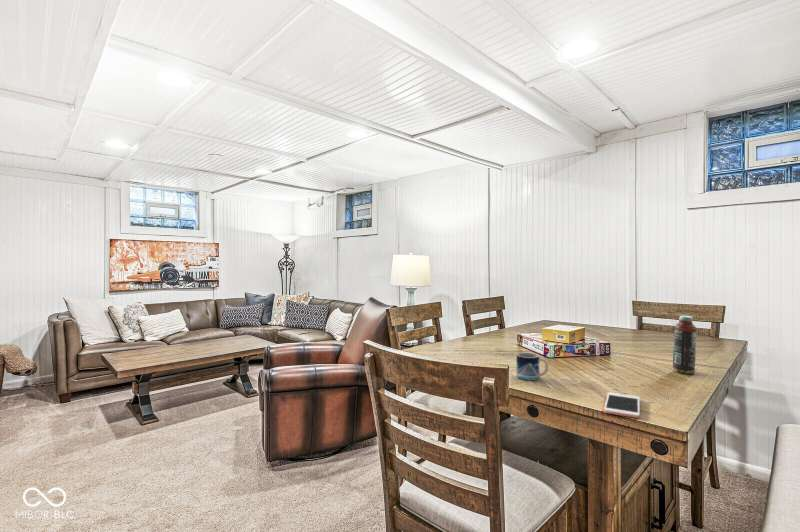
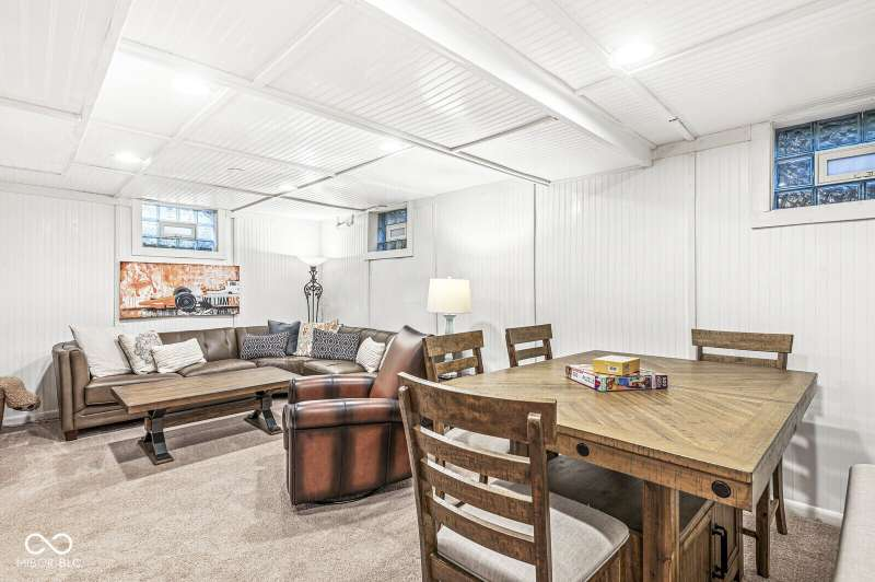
- beverage bottle [671,315,698,375]
- cell phone [603,391,641,419]
- mug [515,352,550,381]
